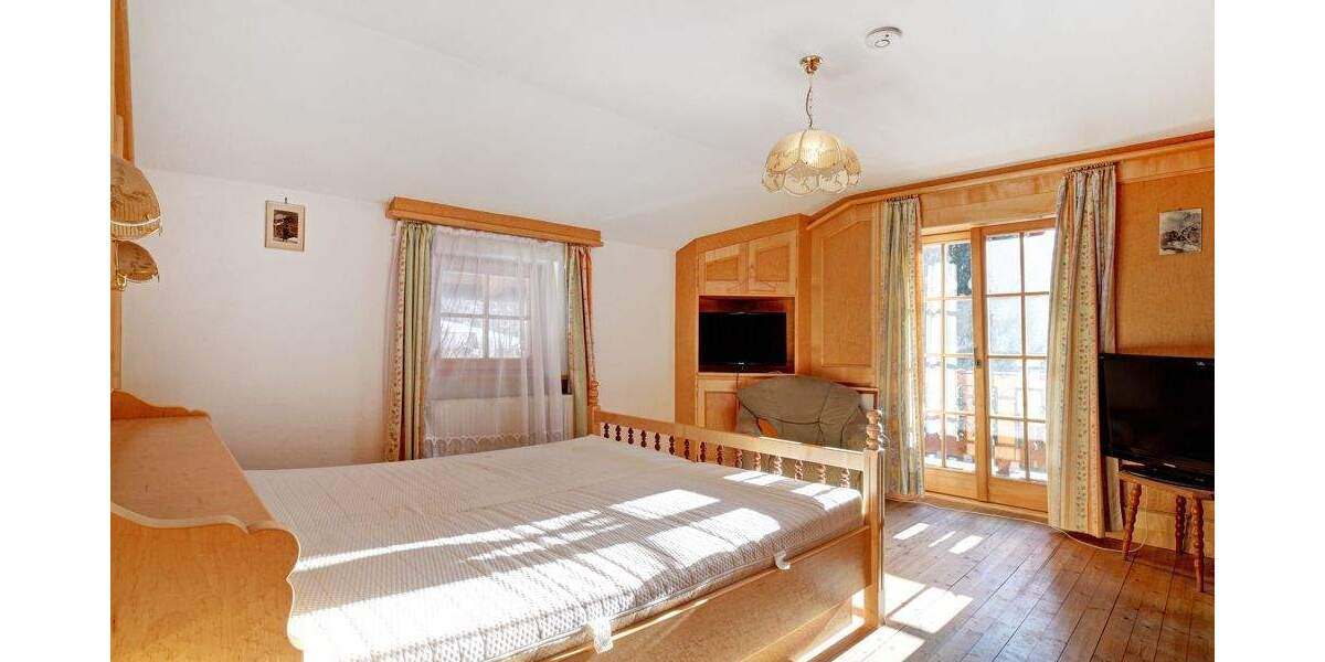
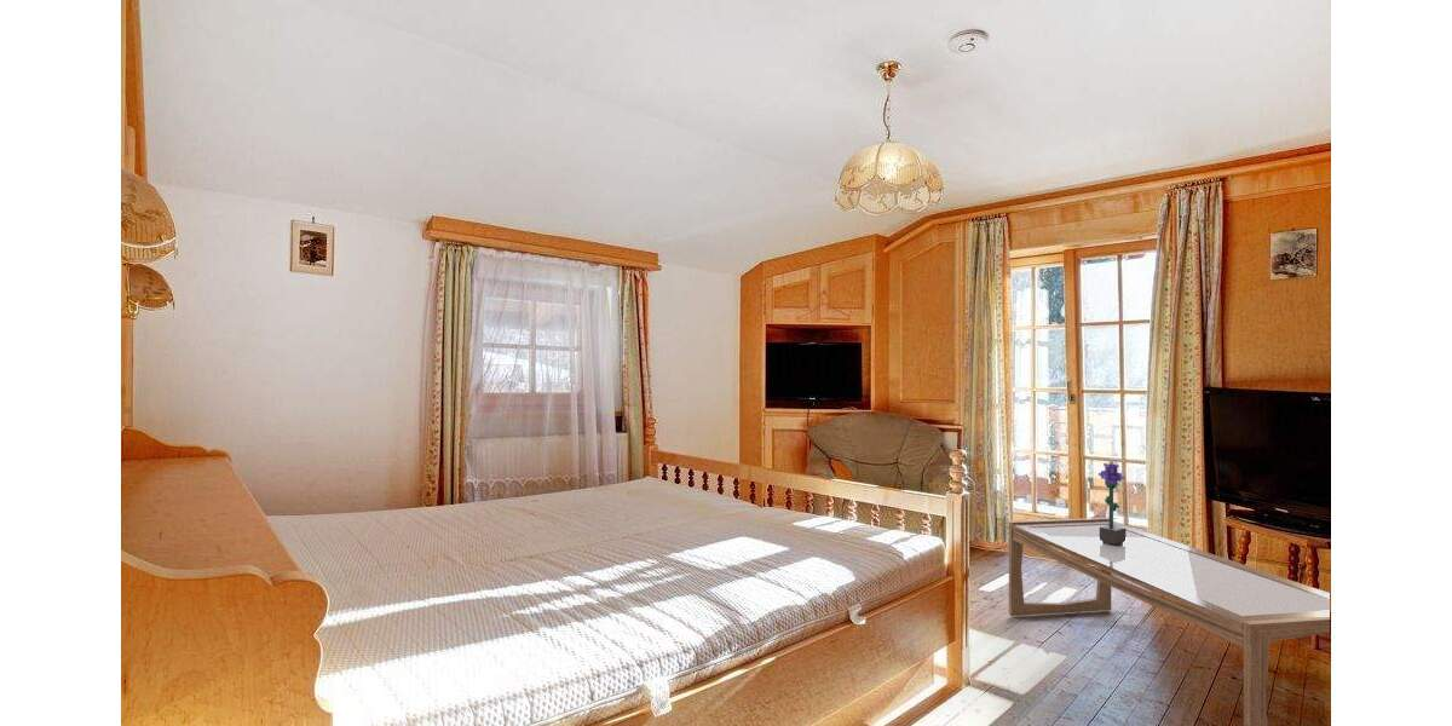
+ coffee table [1008,517,1331,726]
+ potted flower [1097,460,1127,546]
